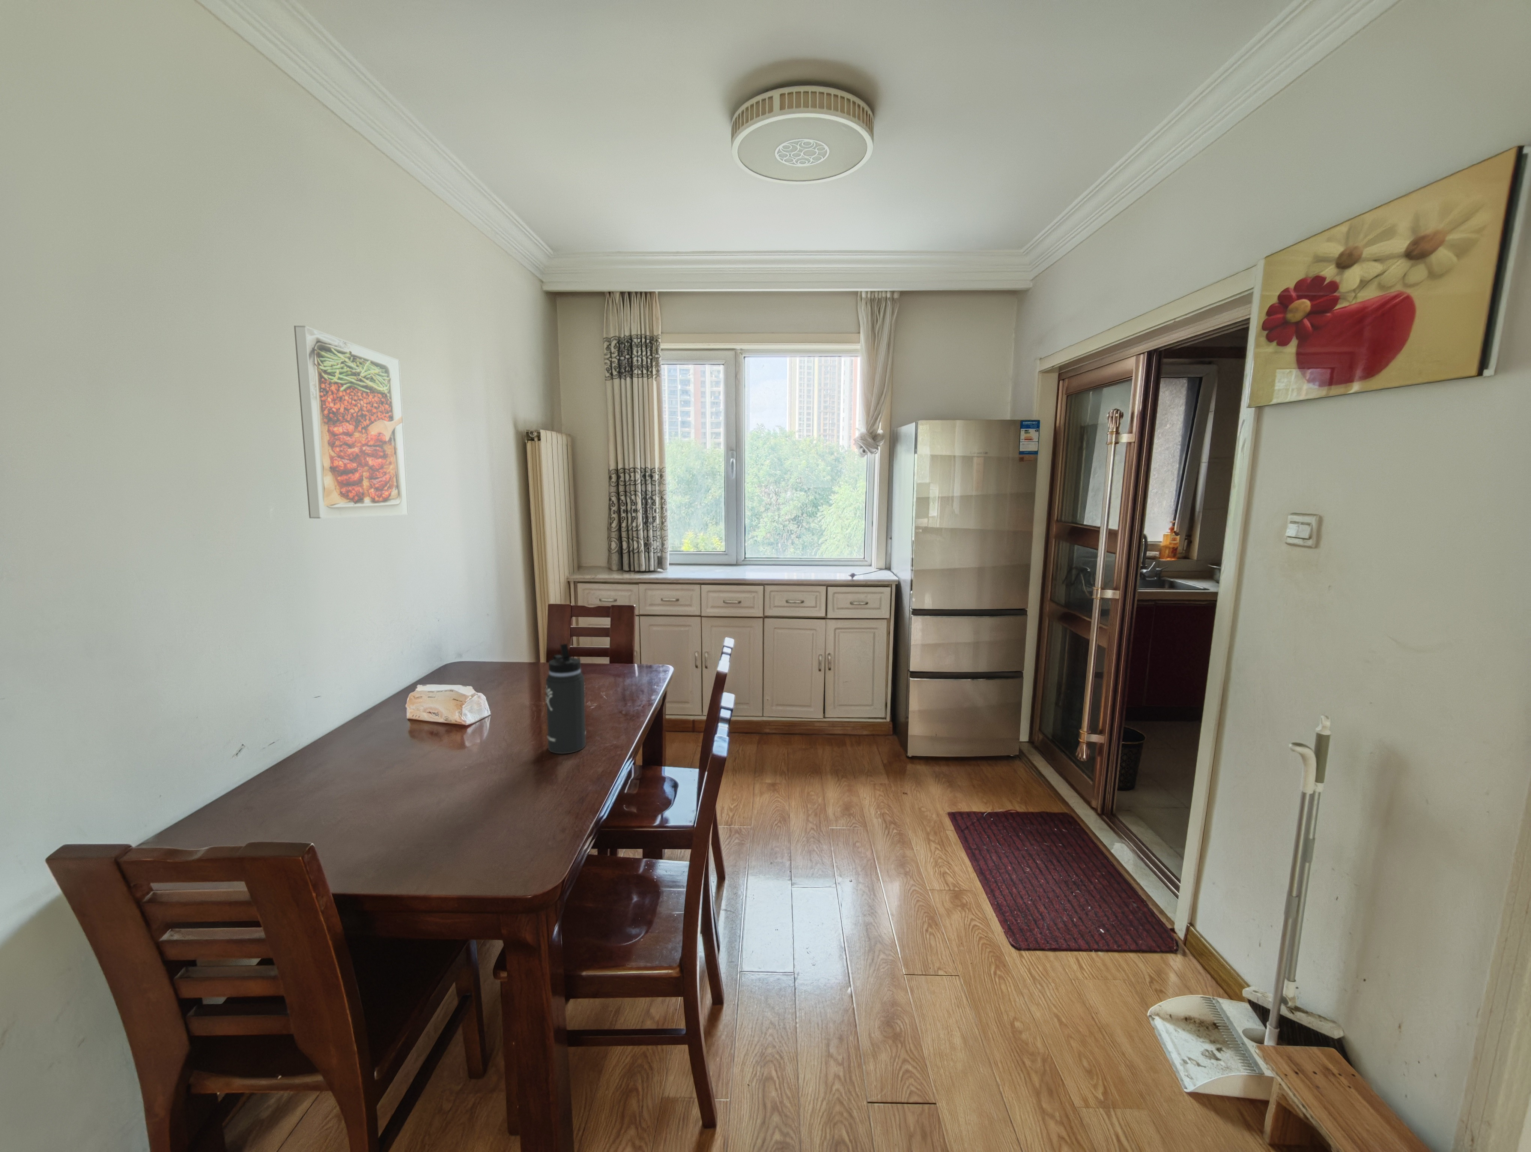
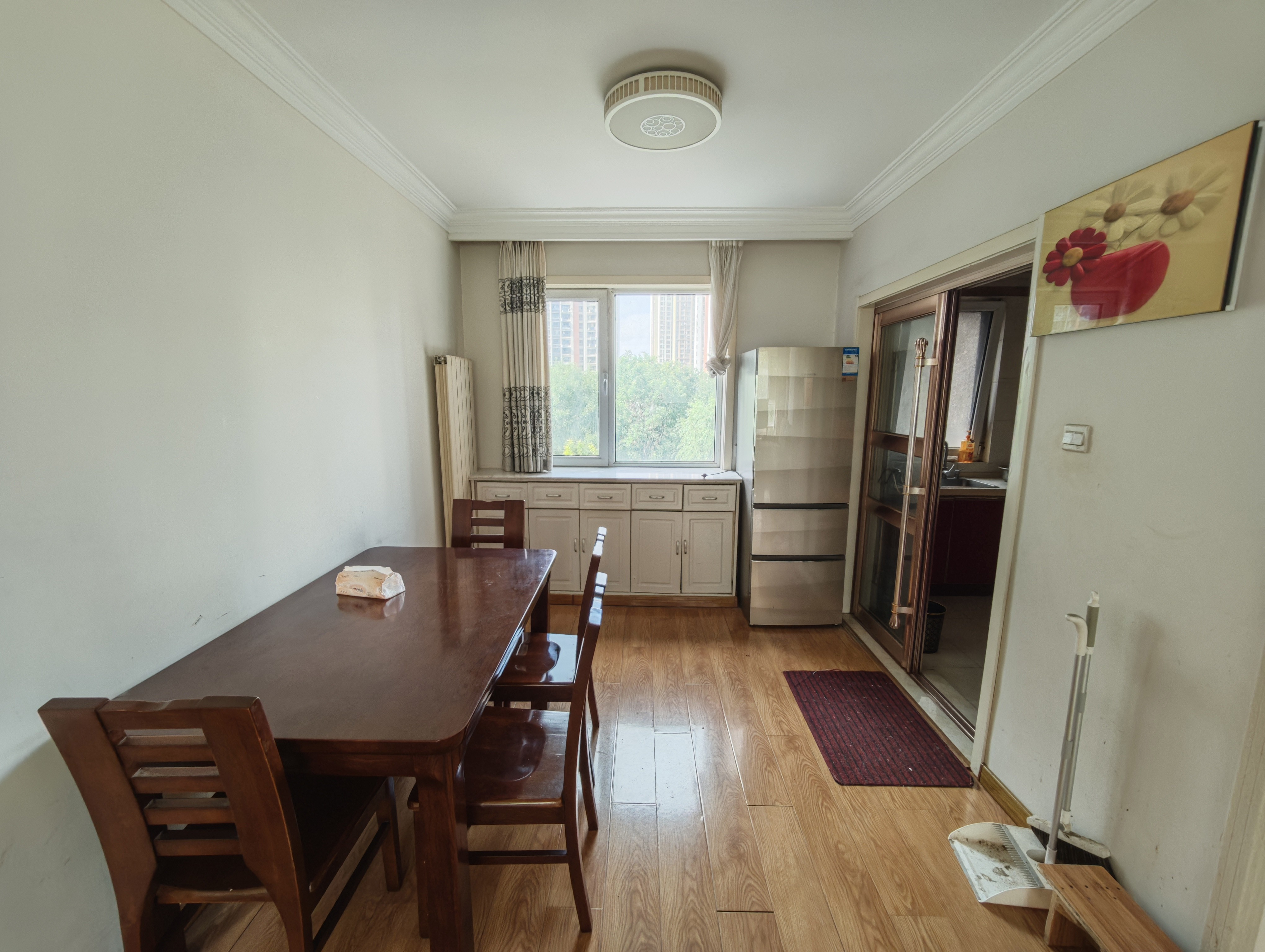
- thermos bottle [546,644,586,754]
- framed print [293,326,409,519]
